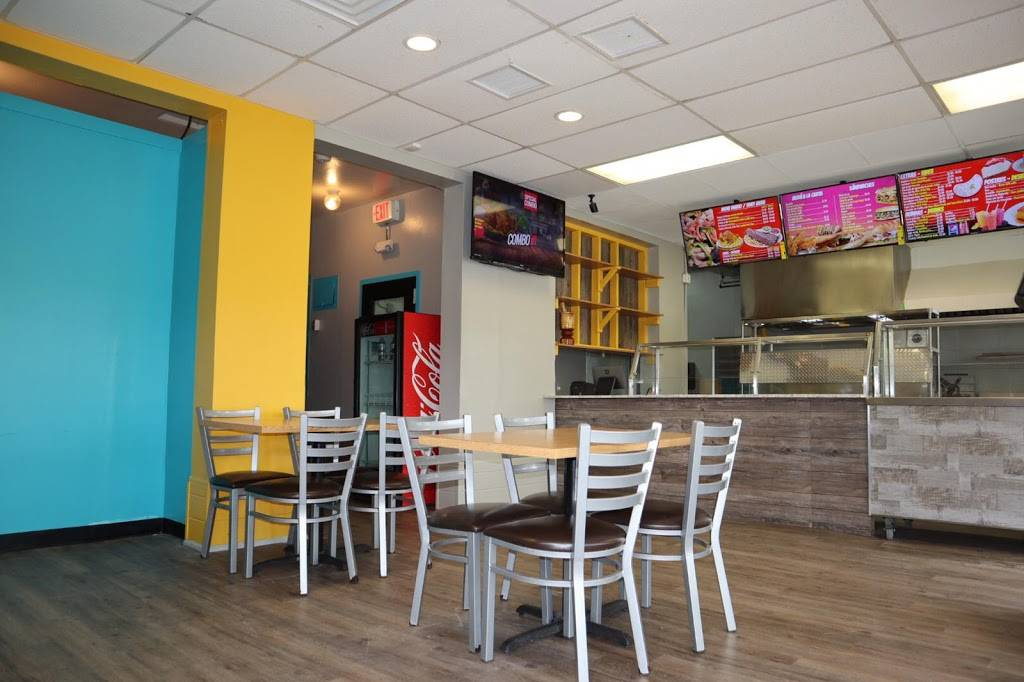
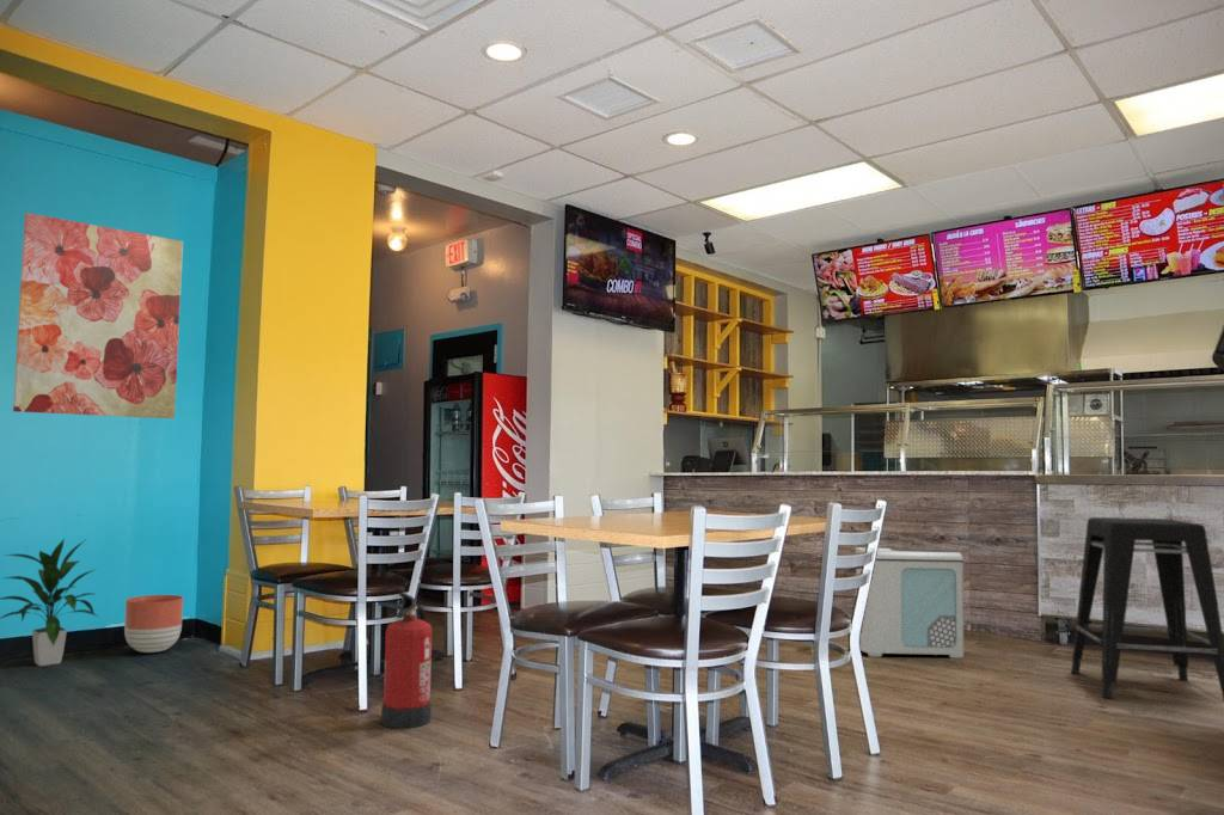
+ indoor plant [0,537,99,667]
+ planter [123,594,184,654]
+ wall art [12,212,184,419]
+ fire extinguisher [380,592,433,729]
+ air purifier [855,546,965,660]
+ stool [1070,516,1224,701]
